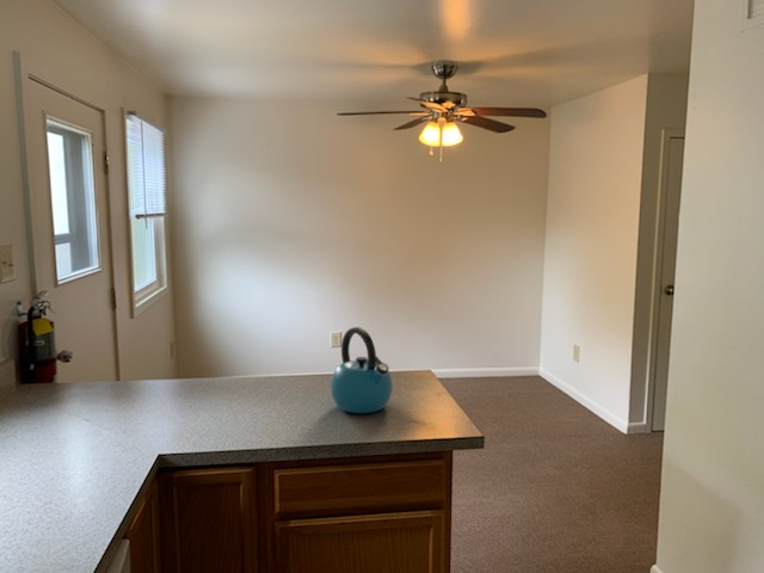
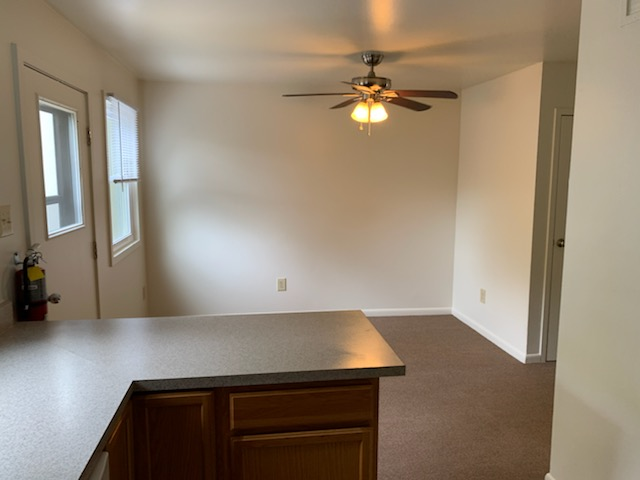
- kettle [329,326,394,414]
